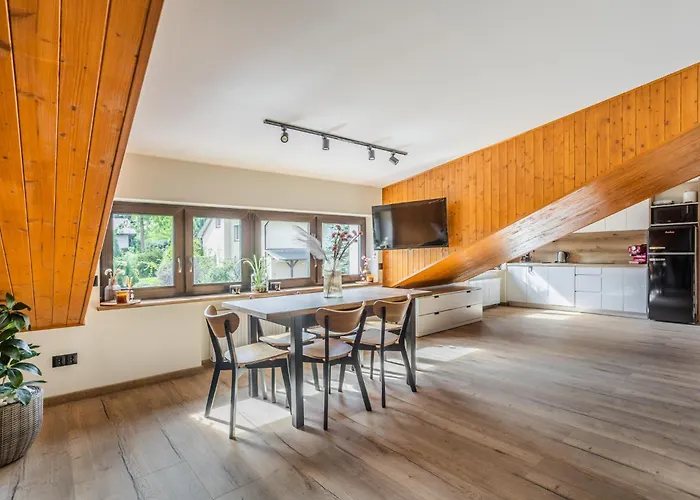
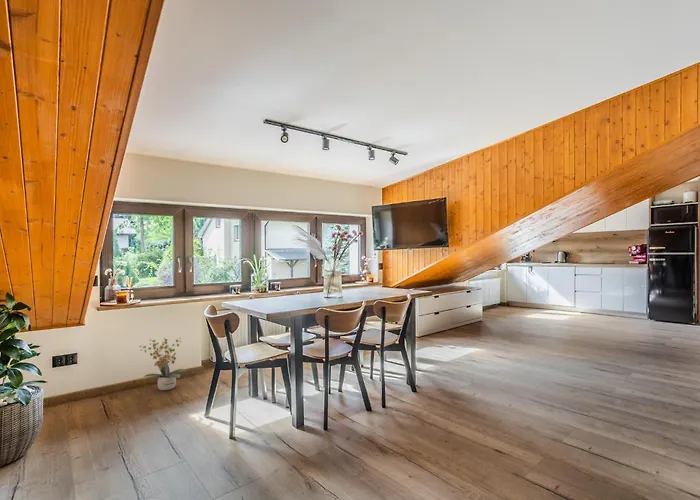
+ potted plant [138,337,187,391]
